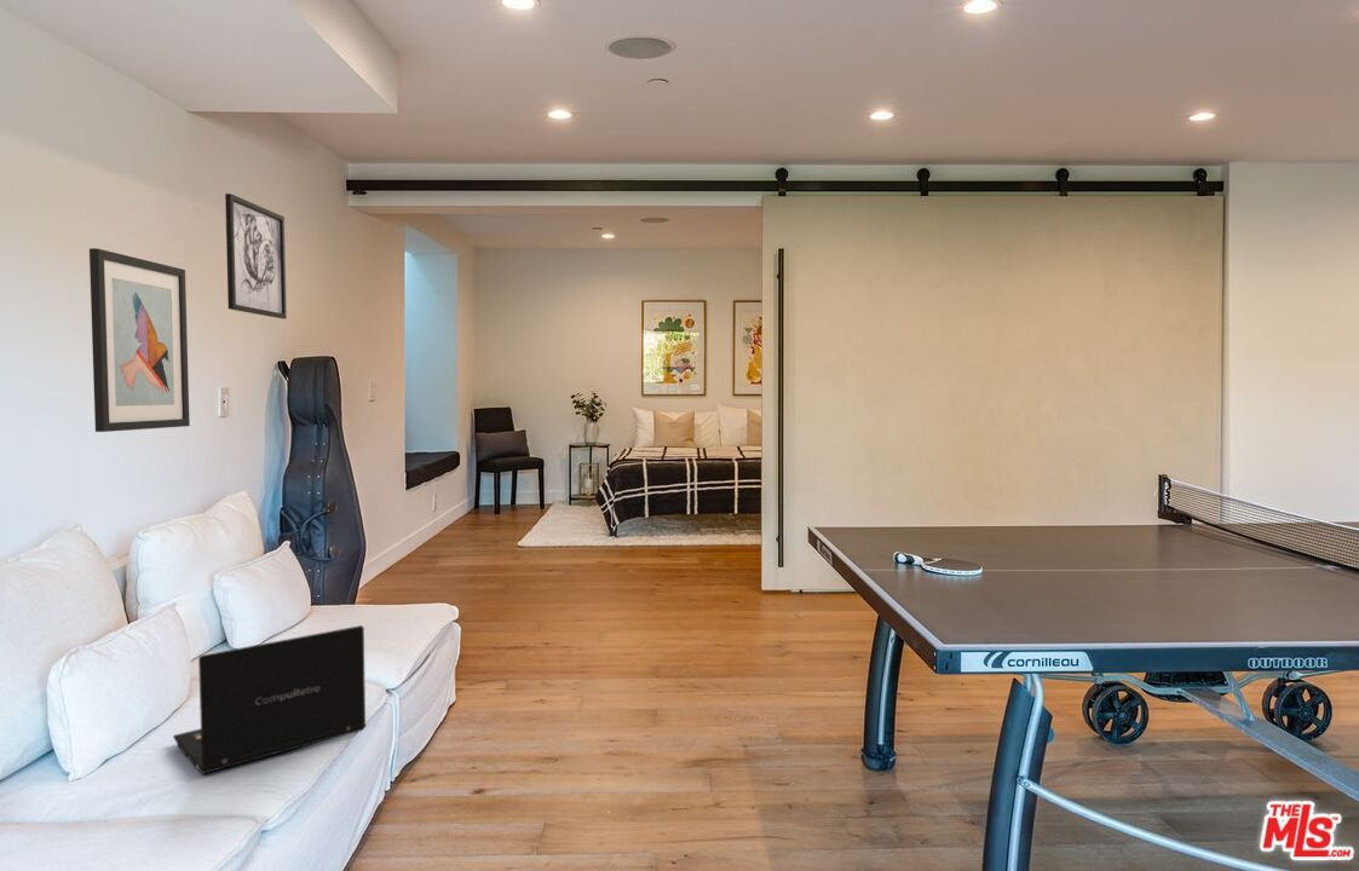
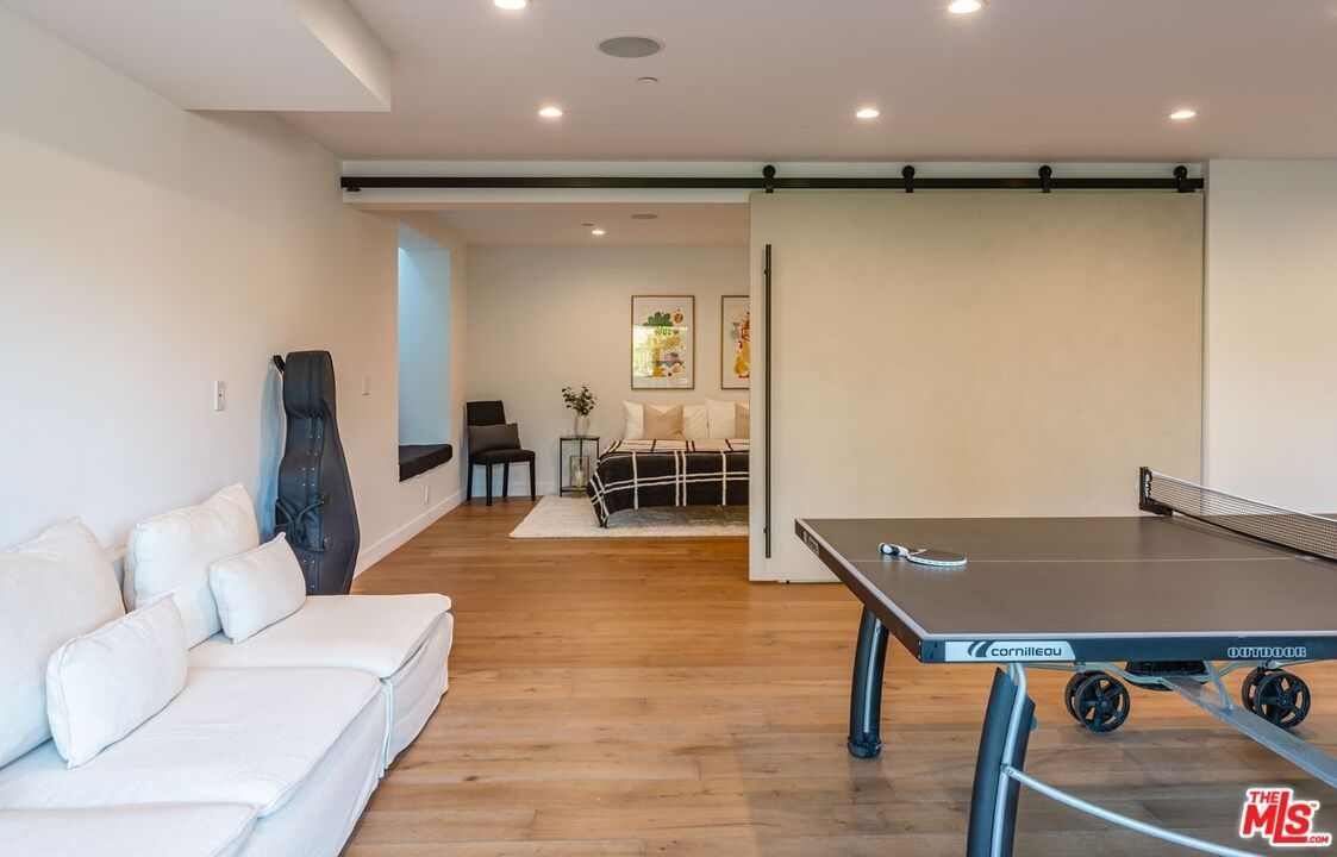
- wall art [88,247,191,433]
- laptop [172,624,368,775]
- wall art [224,192,288,321]
